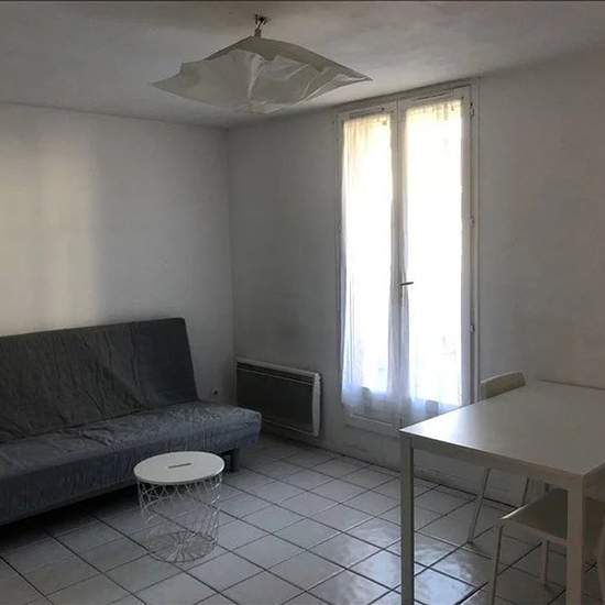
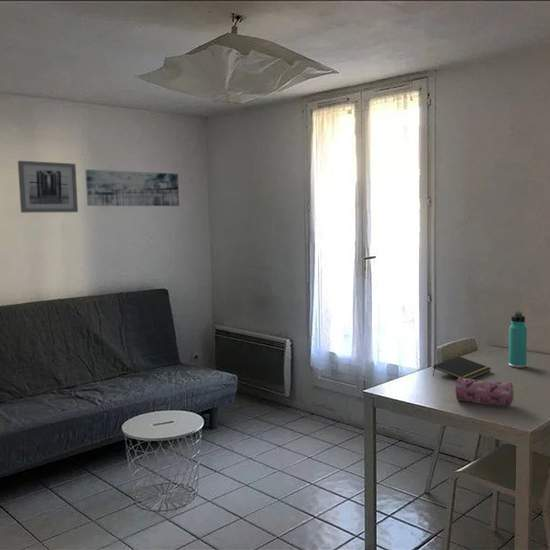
+ notepad [432,355,492,379]
+ thermos bottle [508,311,528,369]
+ pencil case [455,377,515,407]
+ wall art [17,160,79,214]
+ wall art [84,168,180,207]
